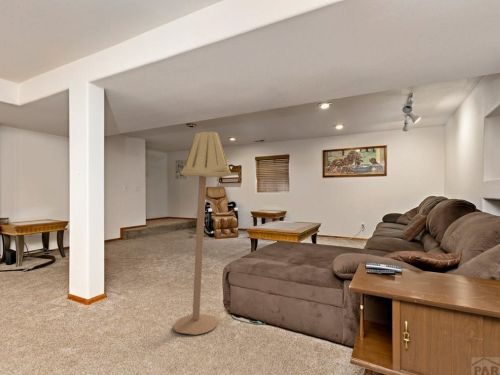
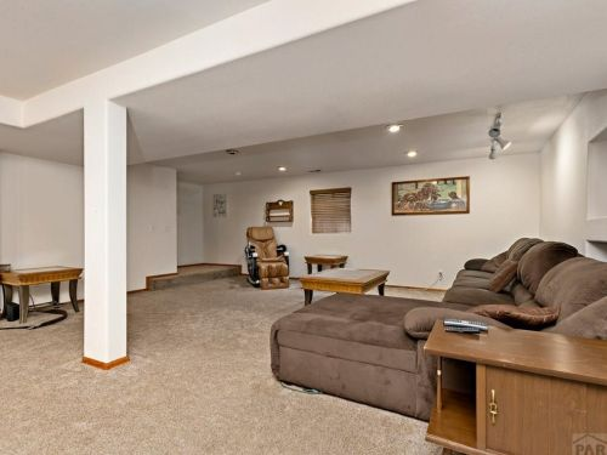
- floor lamp [172,131,232,336]
